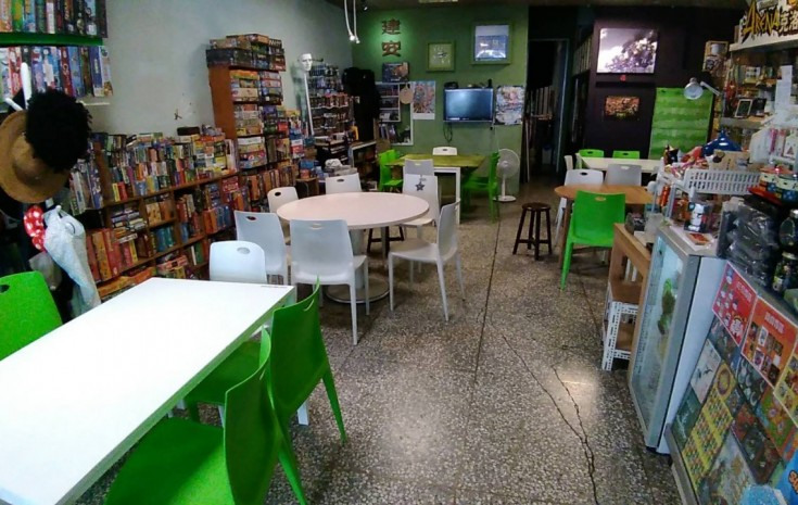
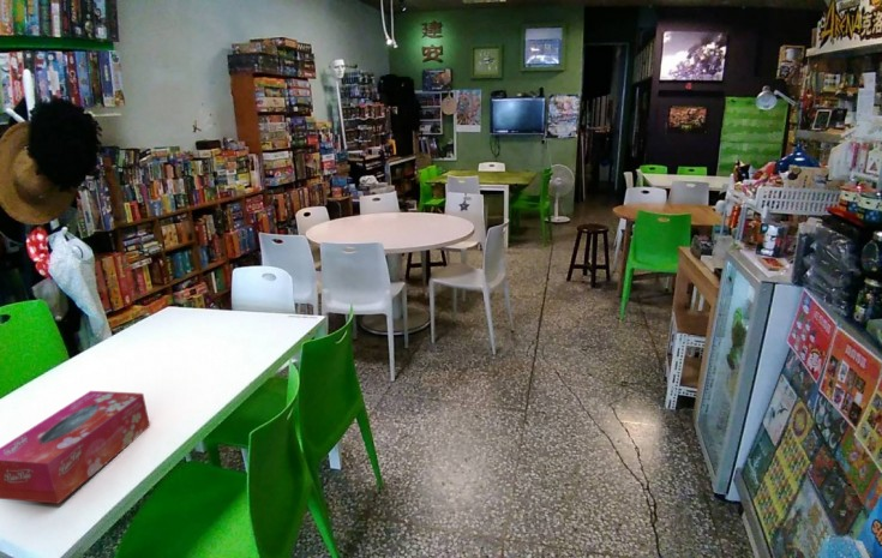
+ tissue box [0,390,151,505]
